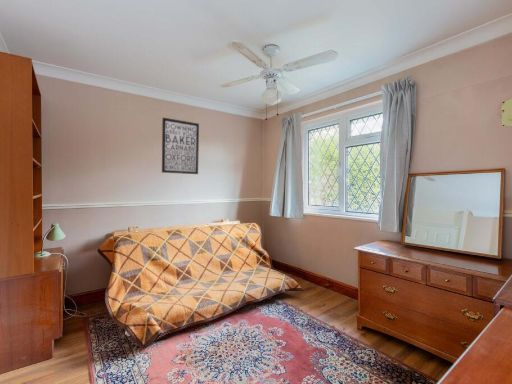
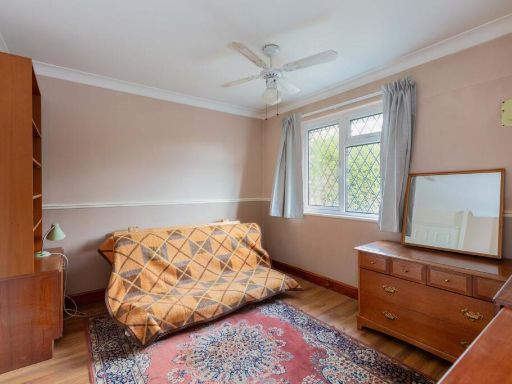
- wall art [161,117,200,175]
